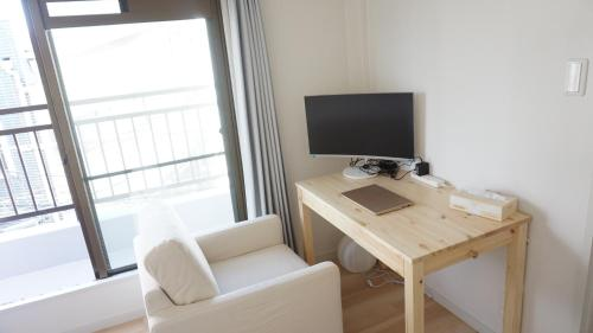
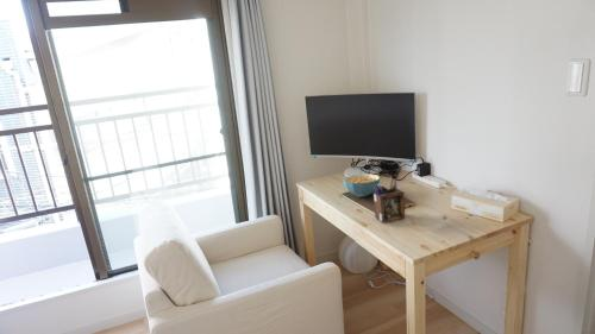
+ cereal bowl [342,172,381,198]
+ desk organizer [372,178,406,223]
